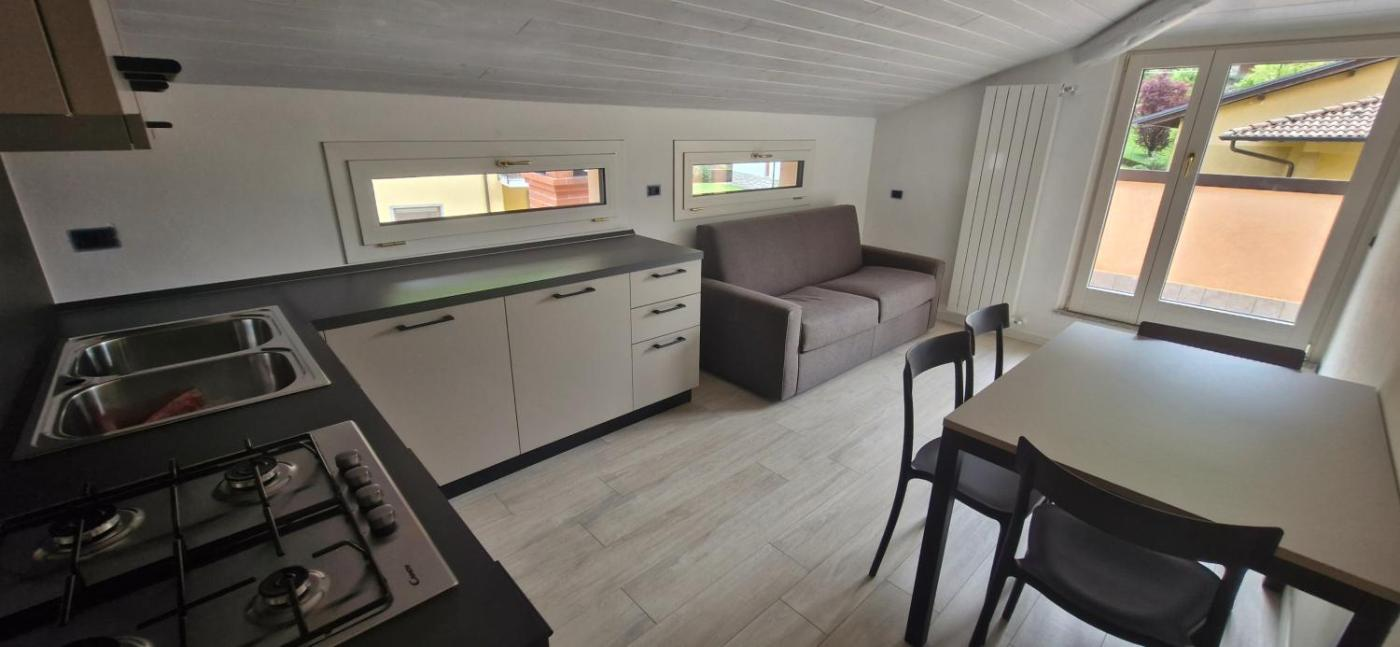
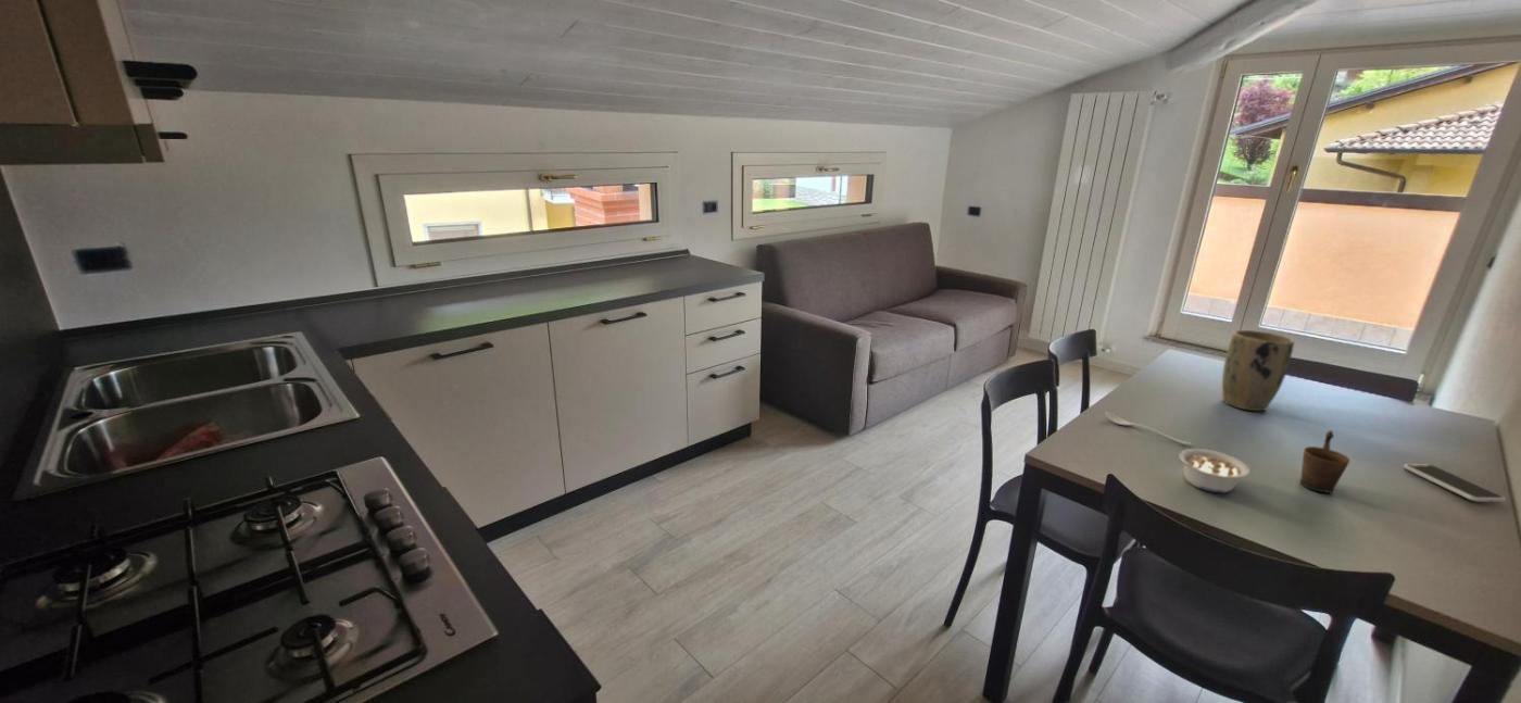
+ legume [1178,448,1250,493]
+ smartphone [1403,463,1507,503]
+ mug [1299,429,1352,493]
+ plant pot [1221,329,1295,412]
+ spoon [1105,411,1193,445]
